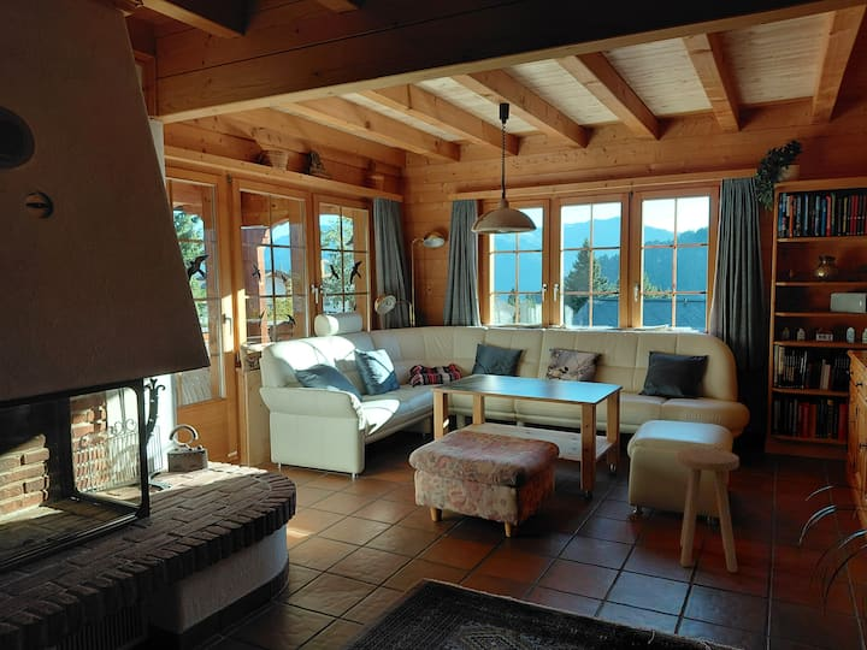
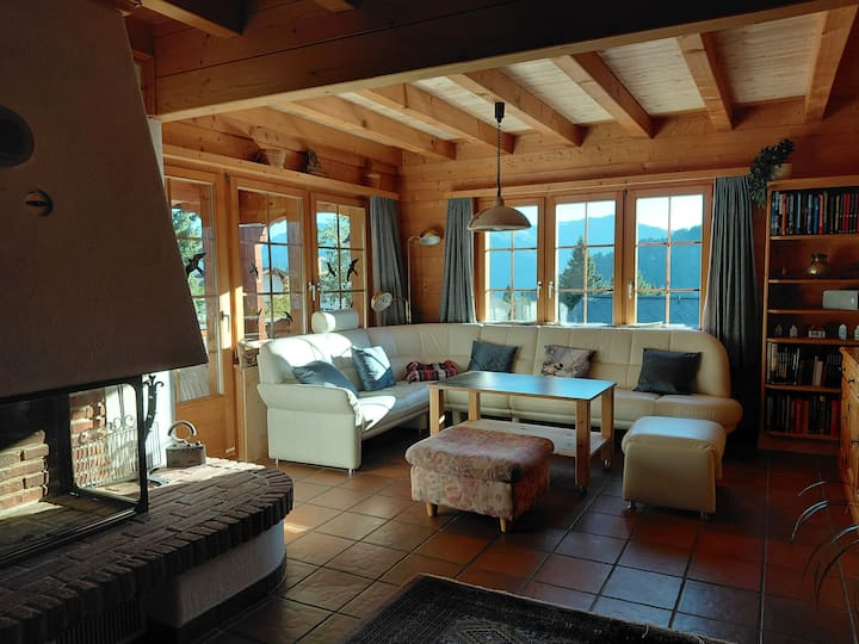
- stool [676,448,741,574]
